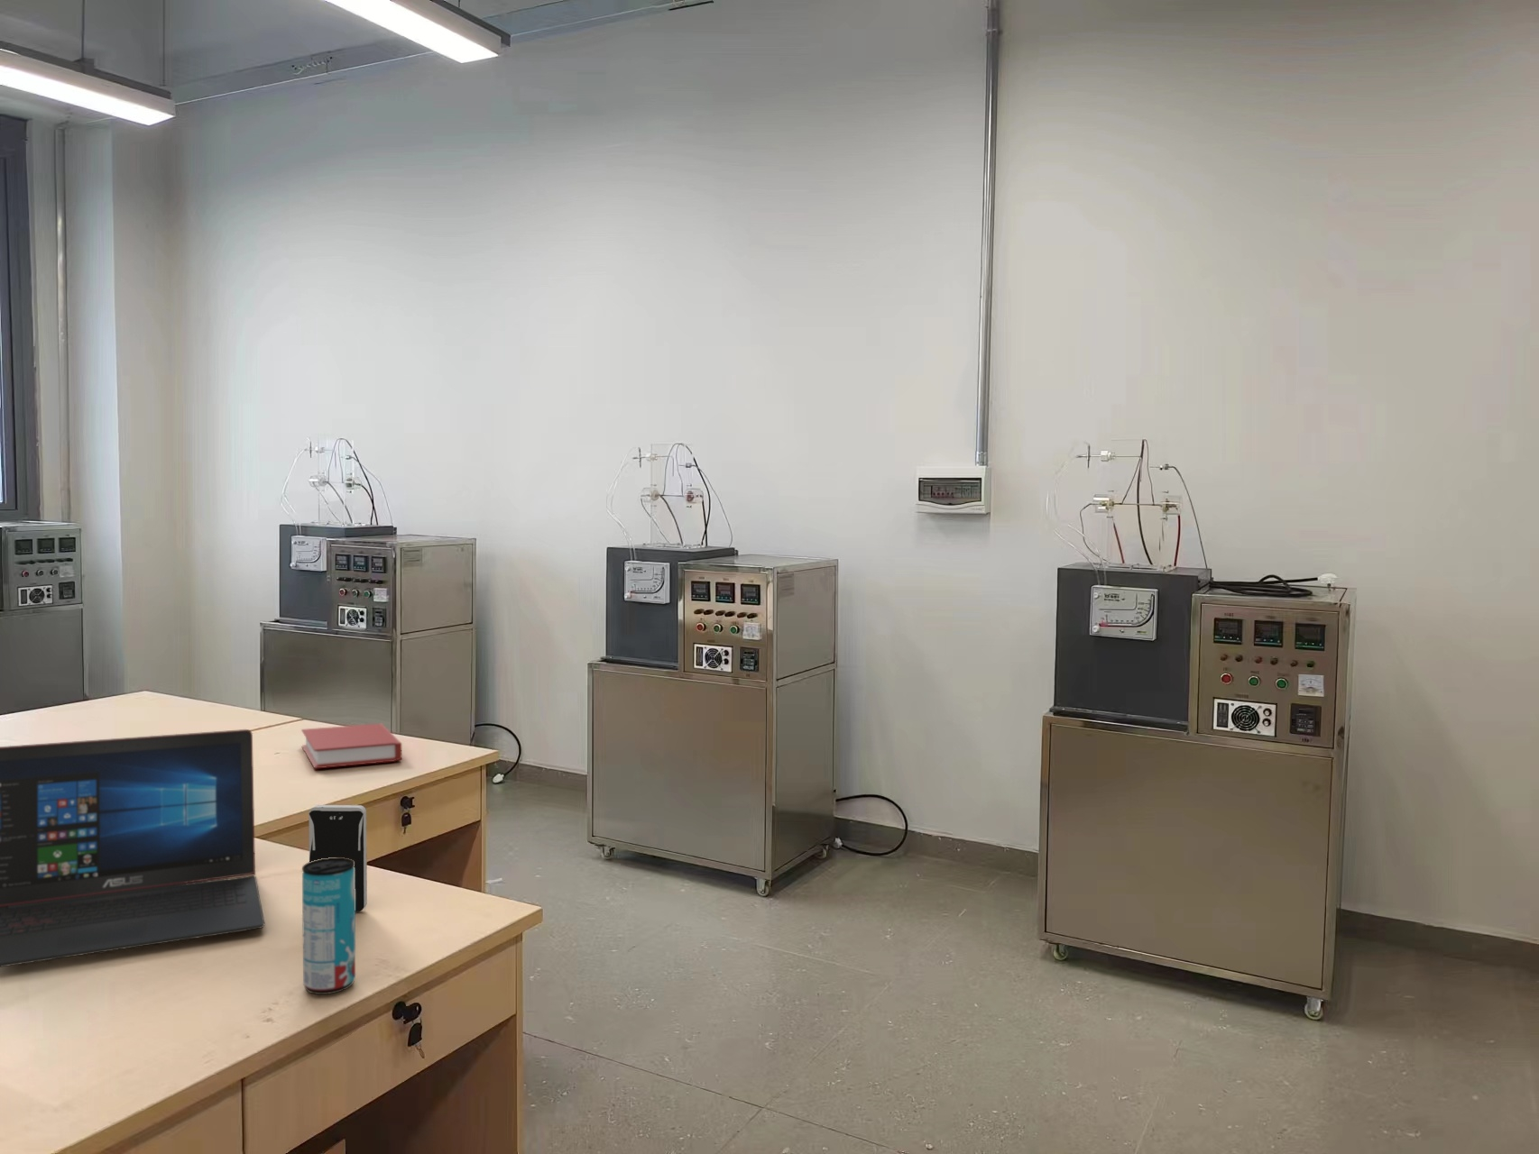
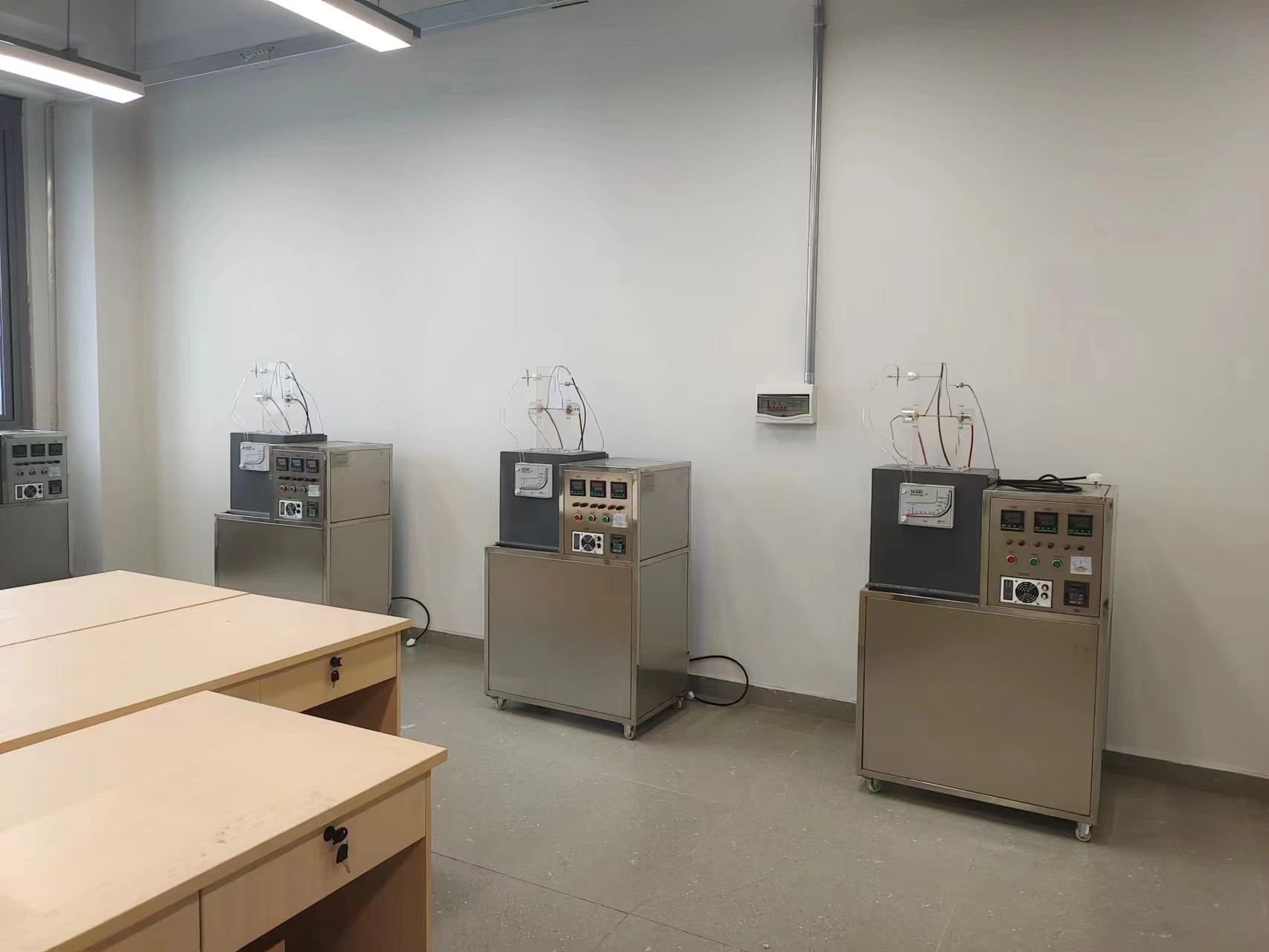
- beverage can [301,857,357,995]
- book [301,722,403,770]
- smartphone [308,804,367,913]
- laptop [0,729,266,969]
